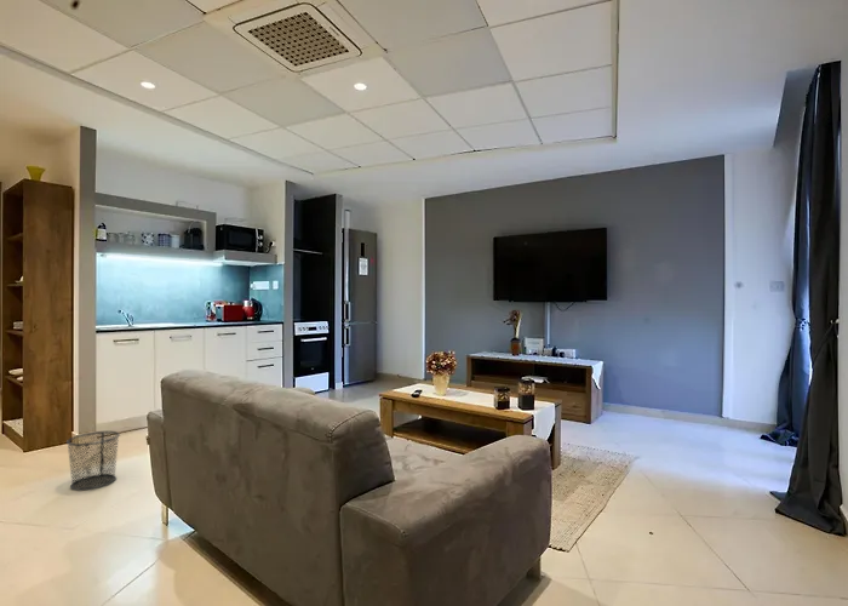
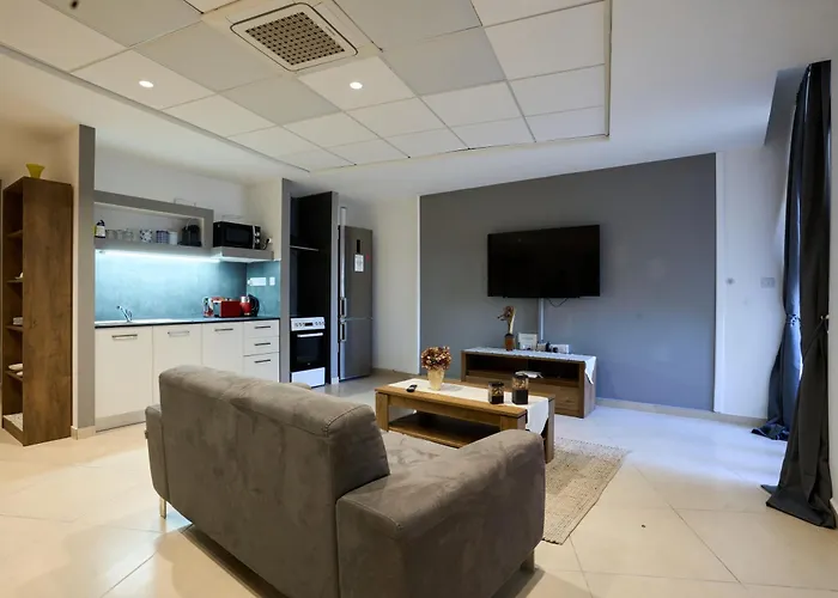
- waste bin [65,430,121,491]
